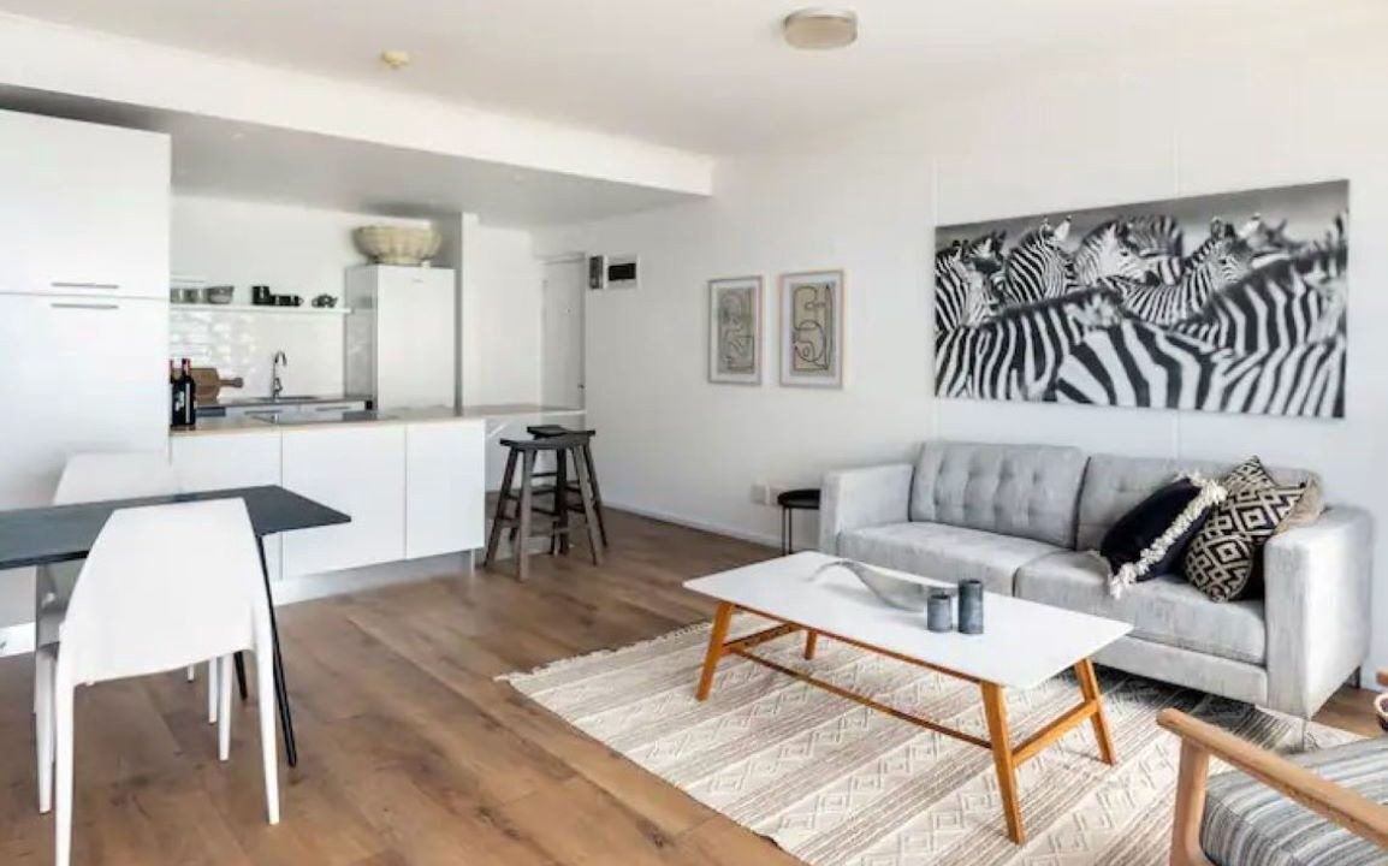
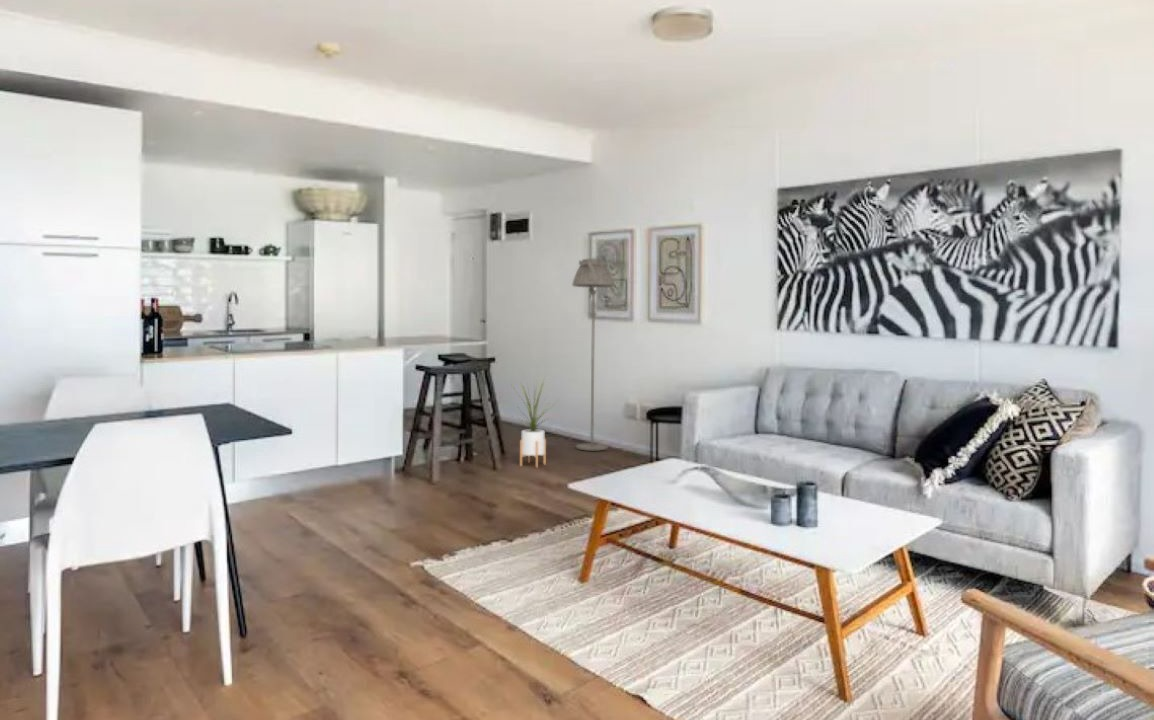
+ house plant [510,374,560,468]
+ floor lamp [571,258,615,451]
